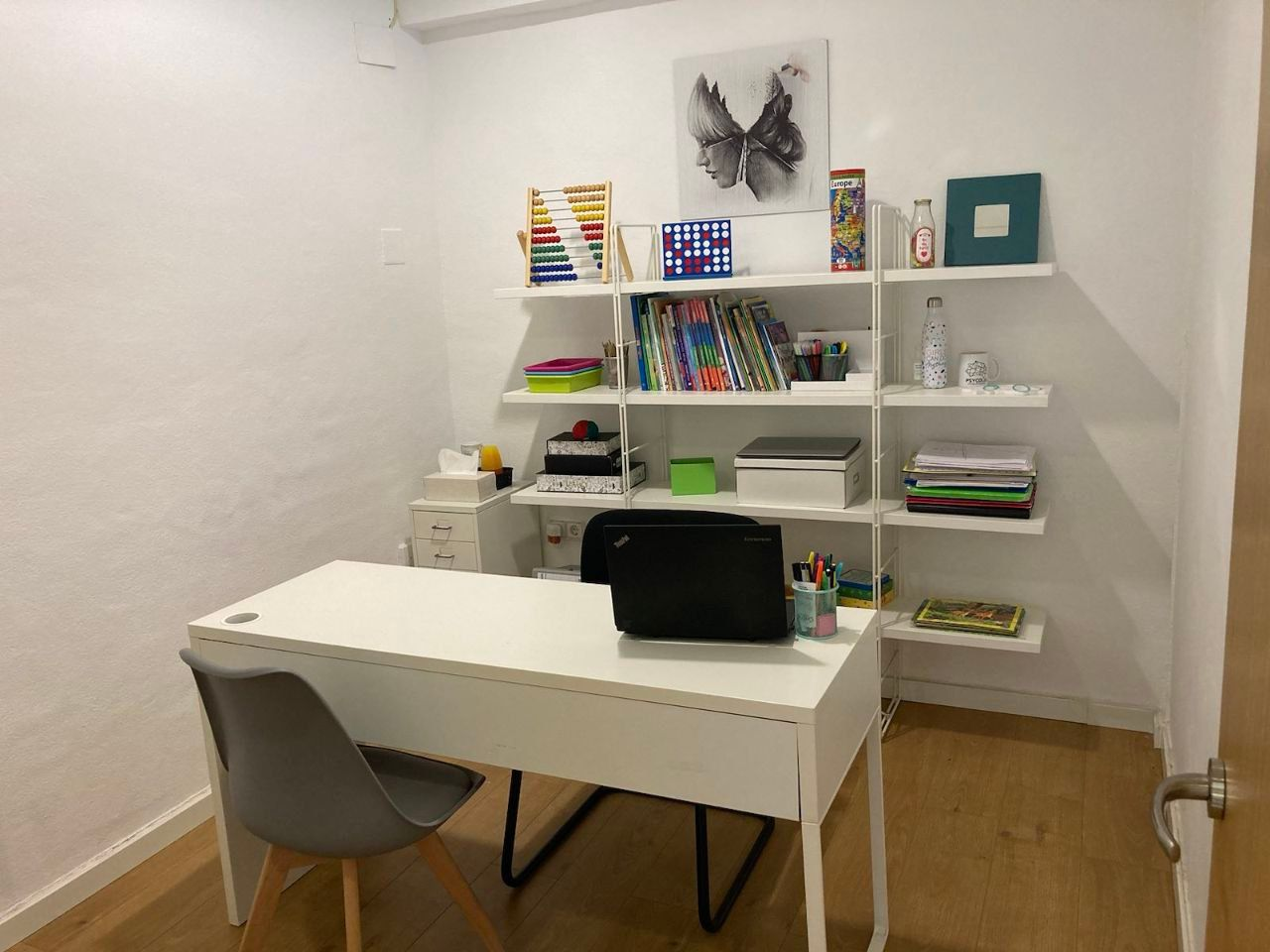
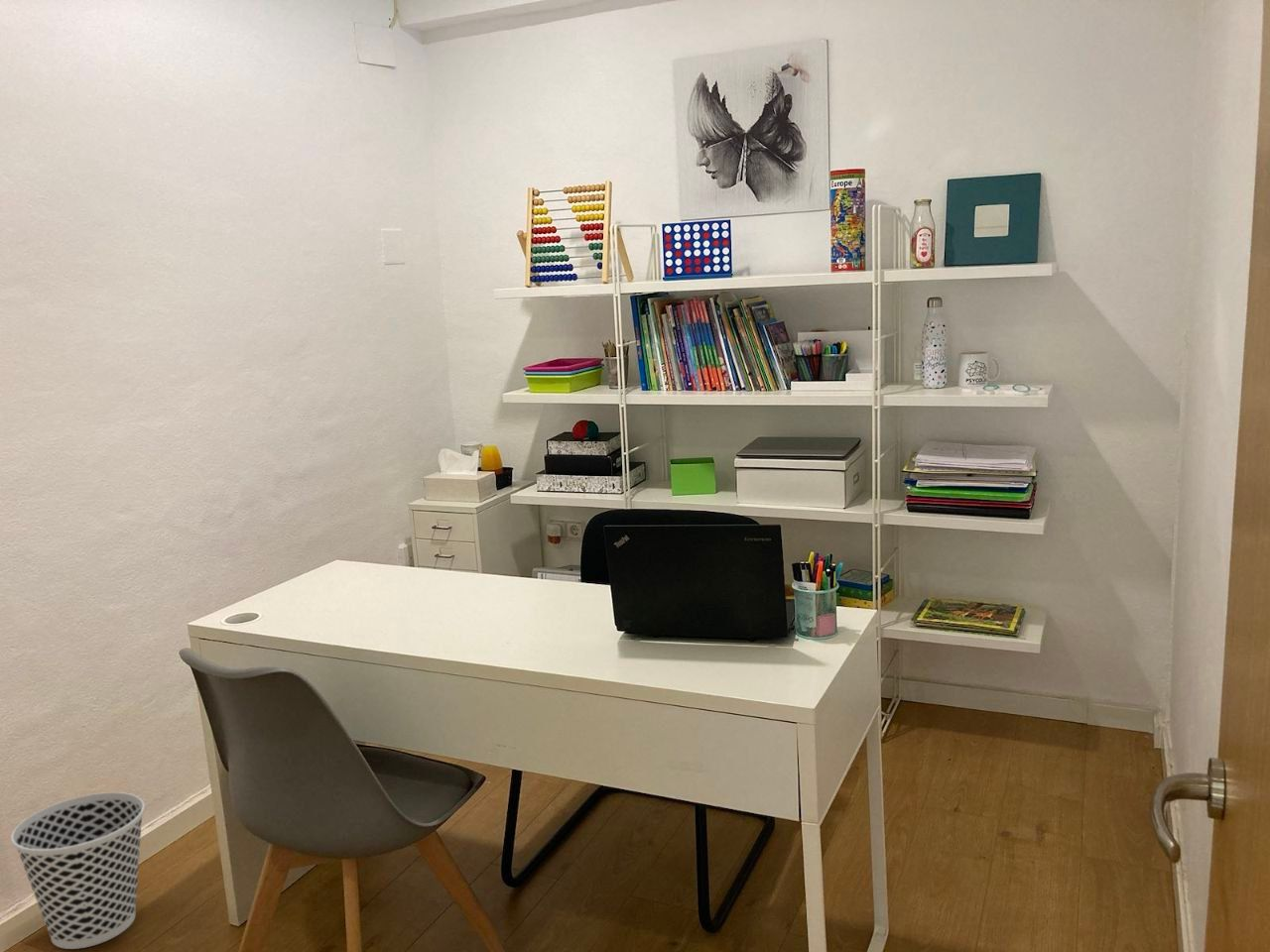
+ wastebasket [10,791,146,950]
